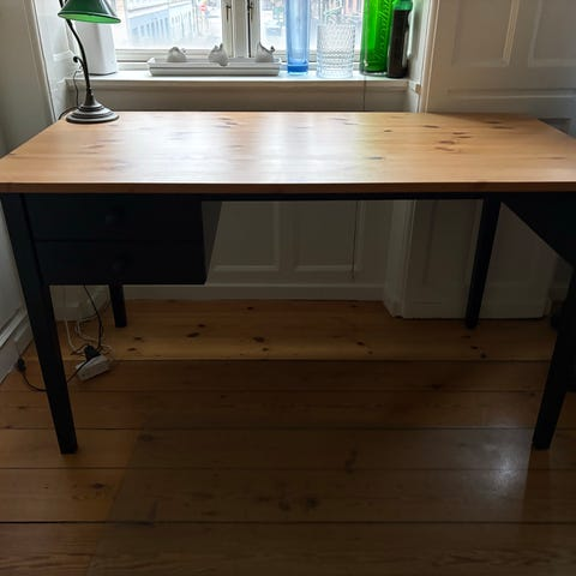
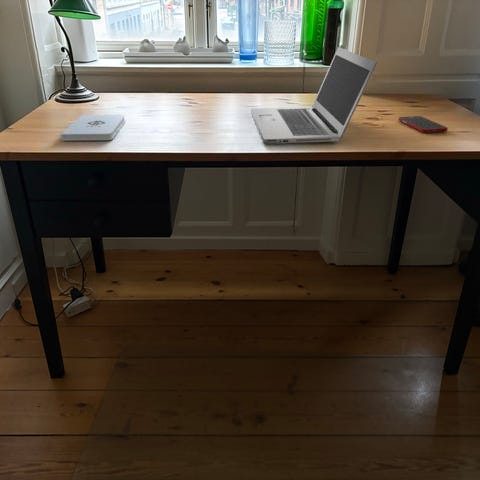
+ notepad [60,114,126,142]
+ laptop [250,46,378,145]
+ cell phone [398,115,448,133]
